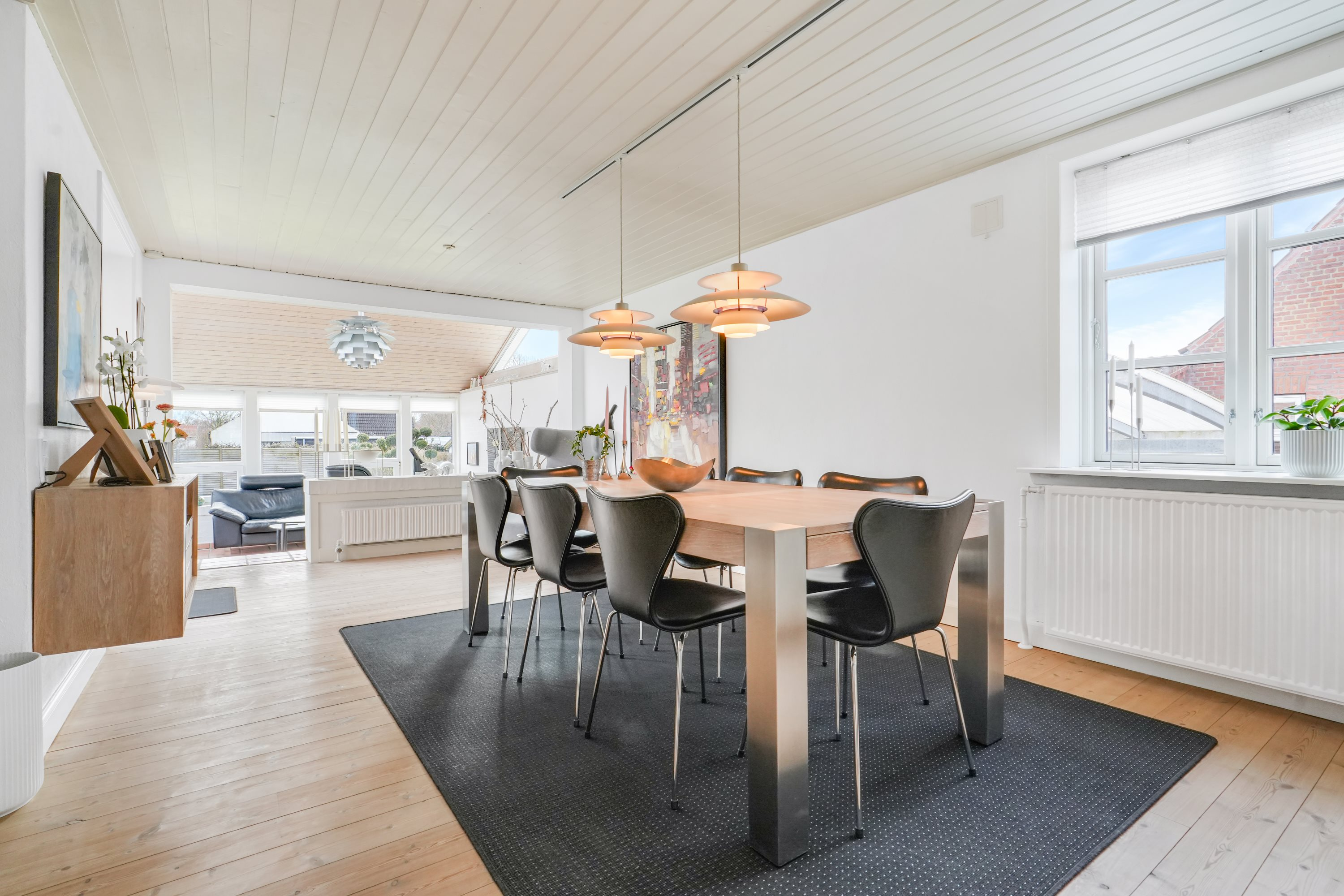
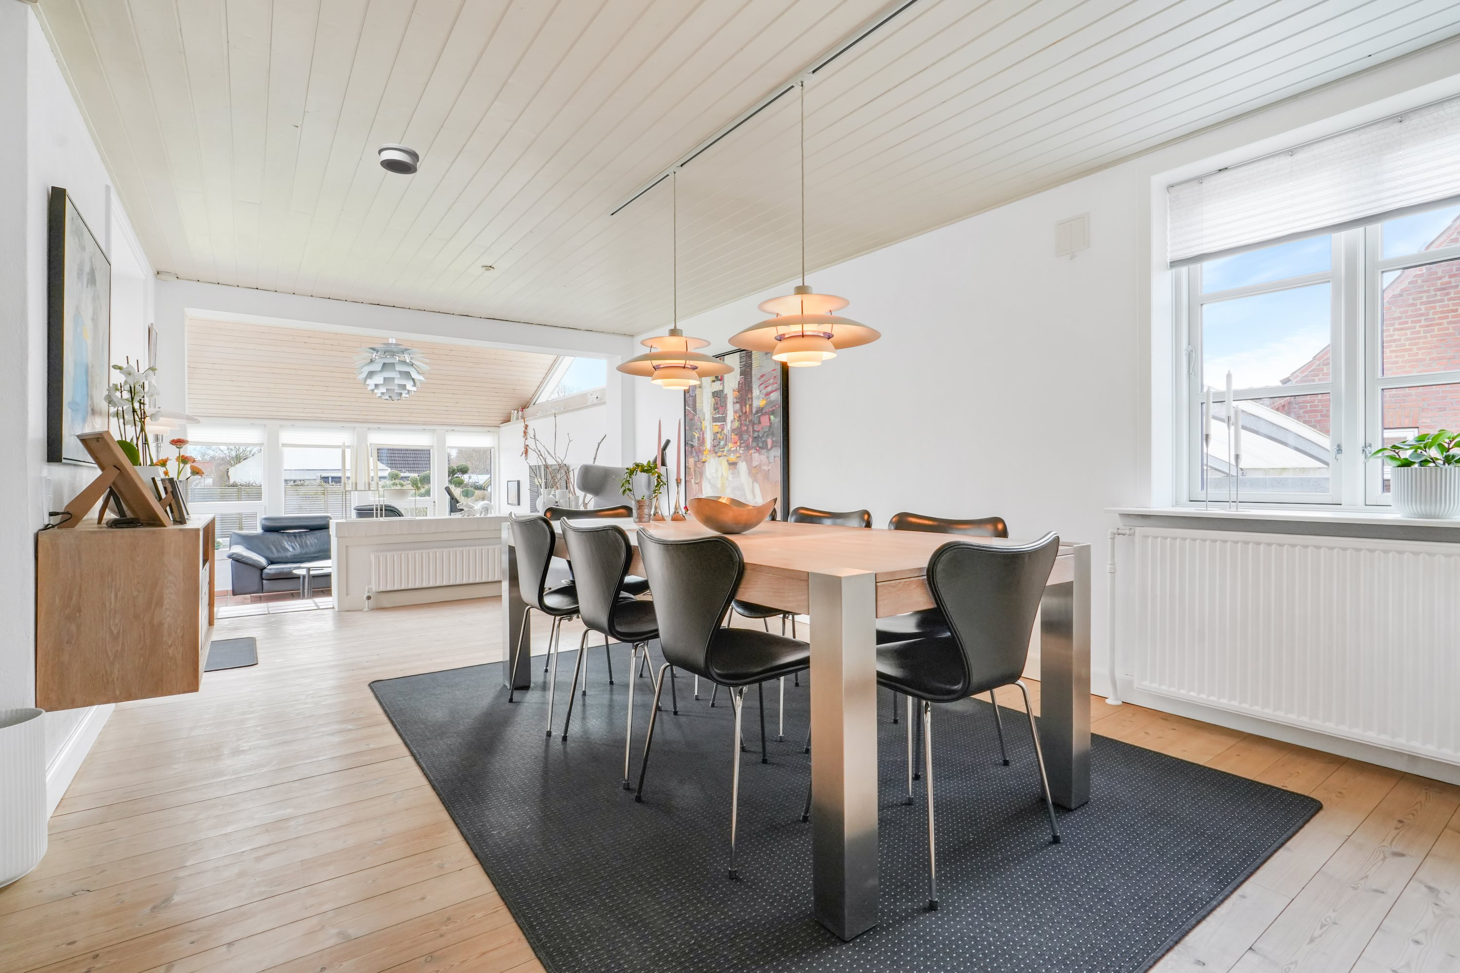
+ smoke detector [378,142,419,175]
